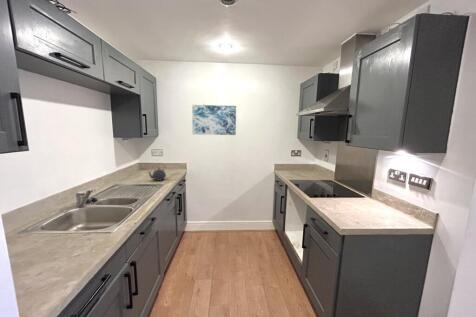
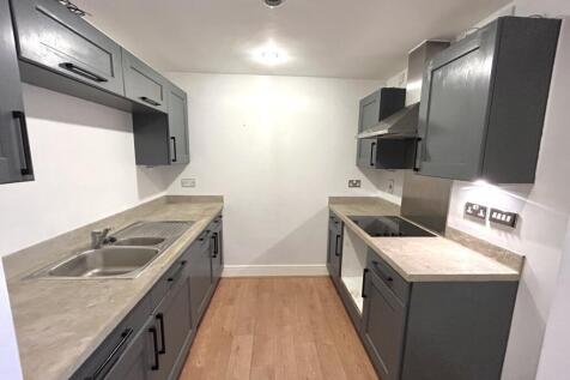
- kettle [148,162,167,182]
- wall art [191,104,237,136]
